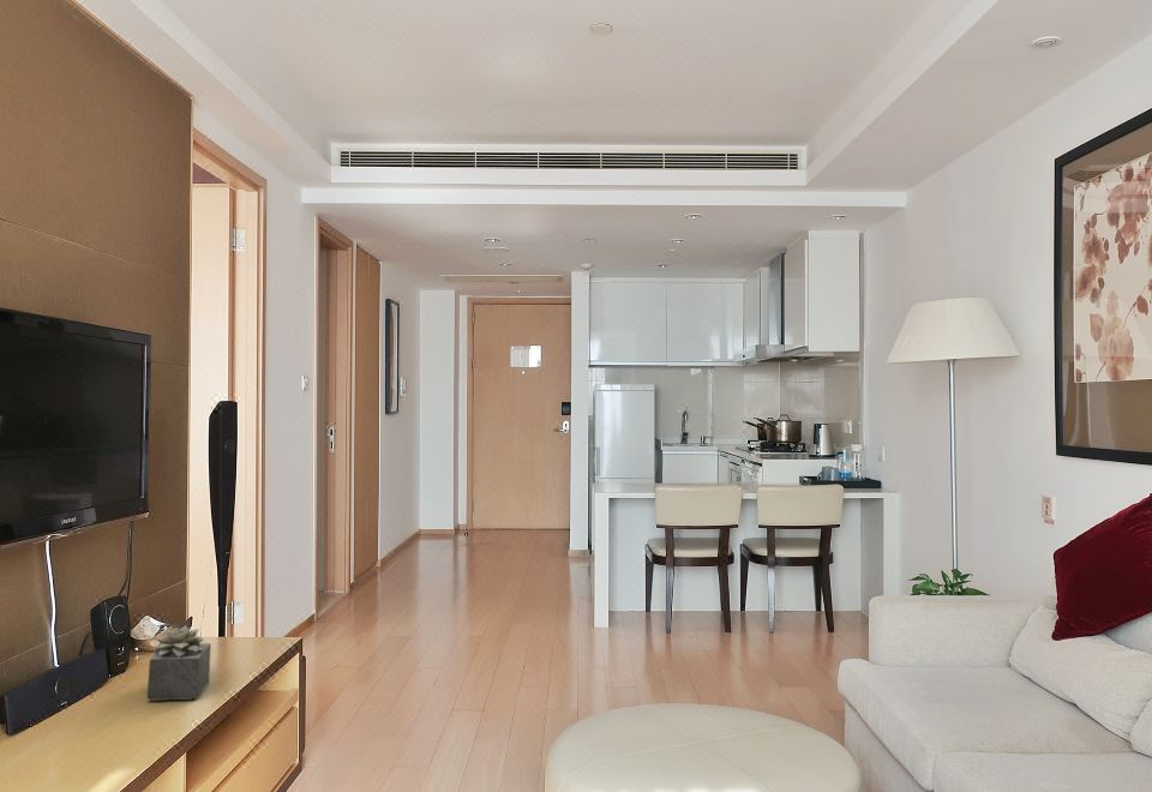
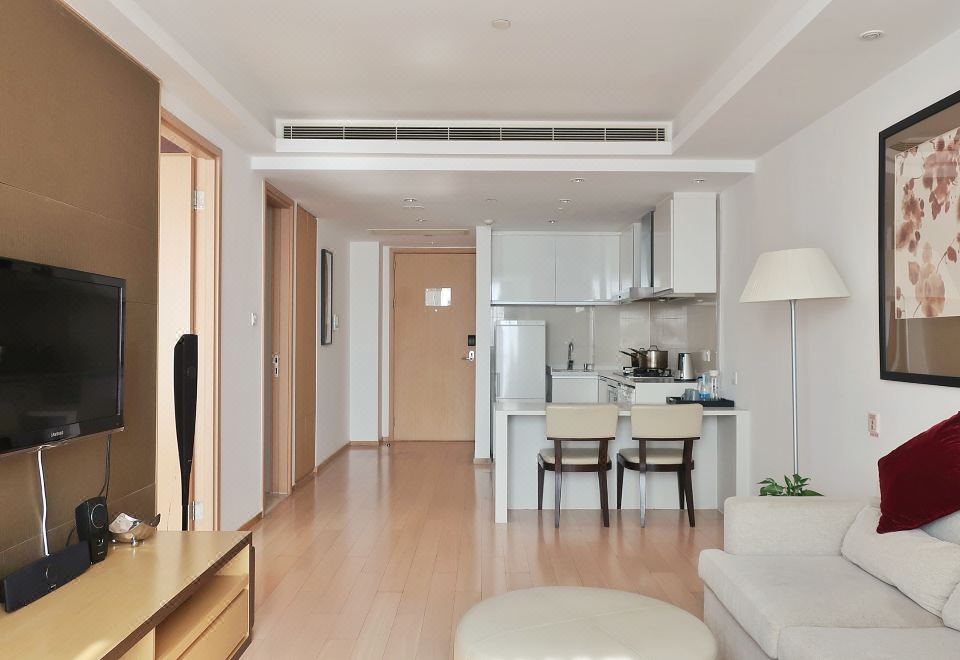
- succulent plant [145,625,212,702]
